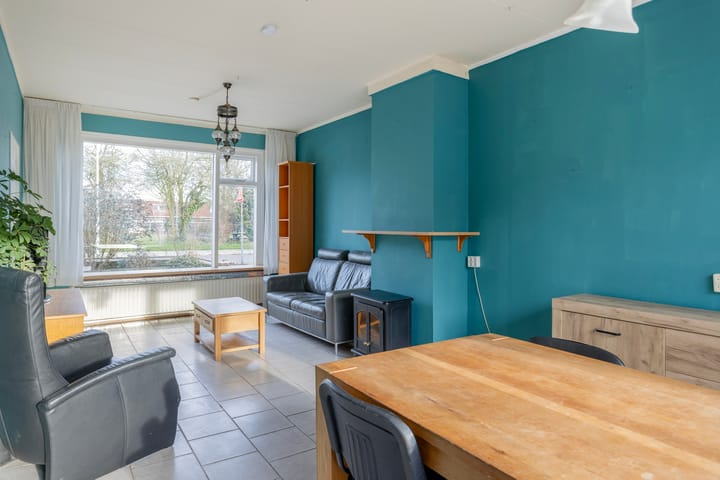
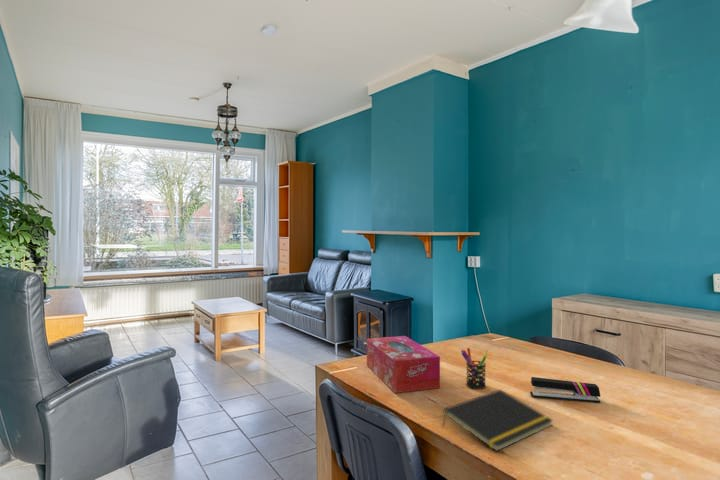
+ tissue box [366,335,441,394]
+ stapler [529,376,602,404]
+ pen holder [460,347,489,390]
+ notepad [441,389,554,452]
